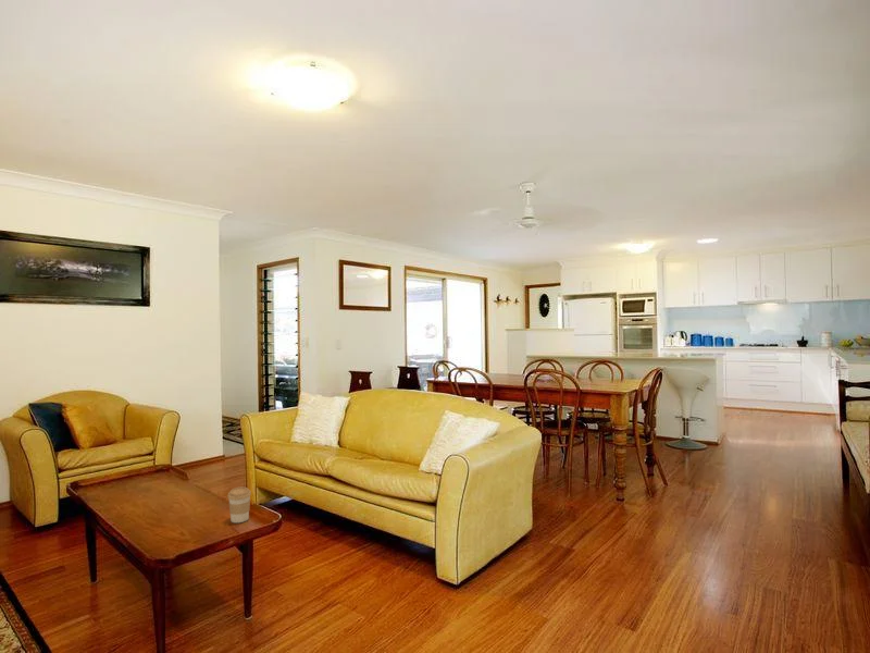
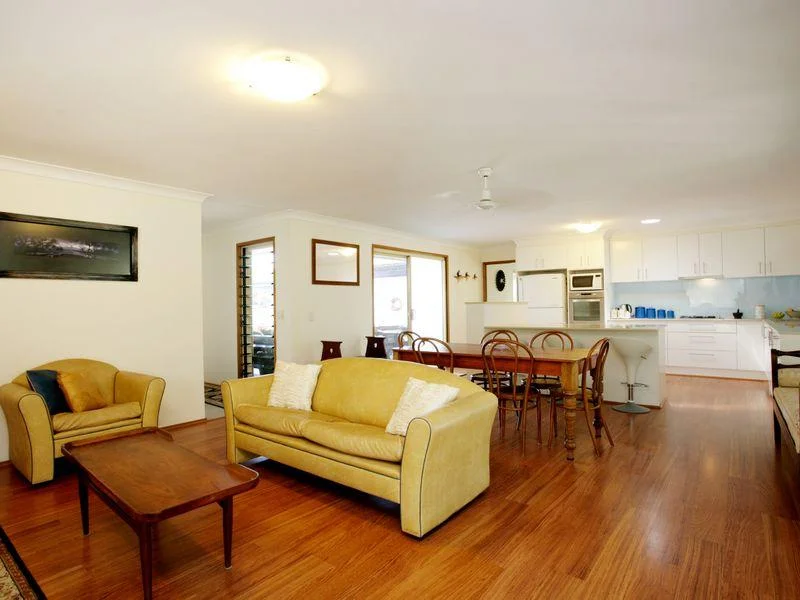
- coffee cup [226,486,252,523]
